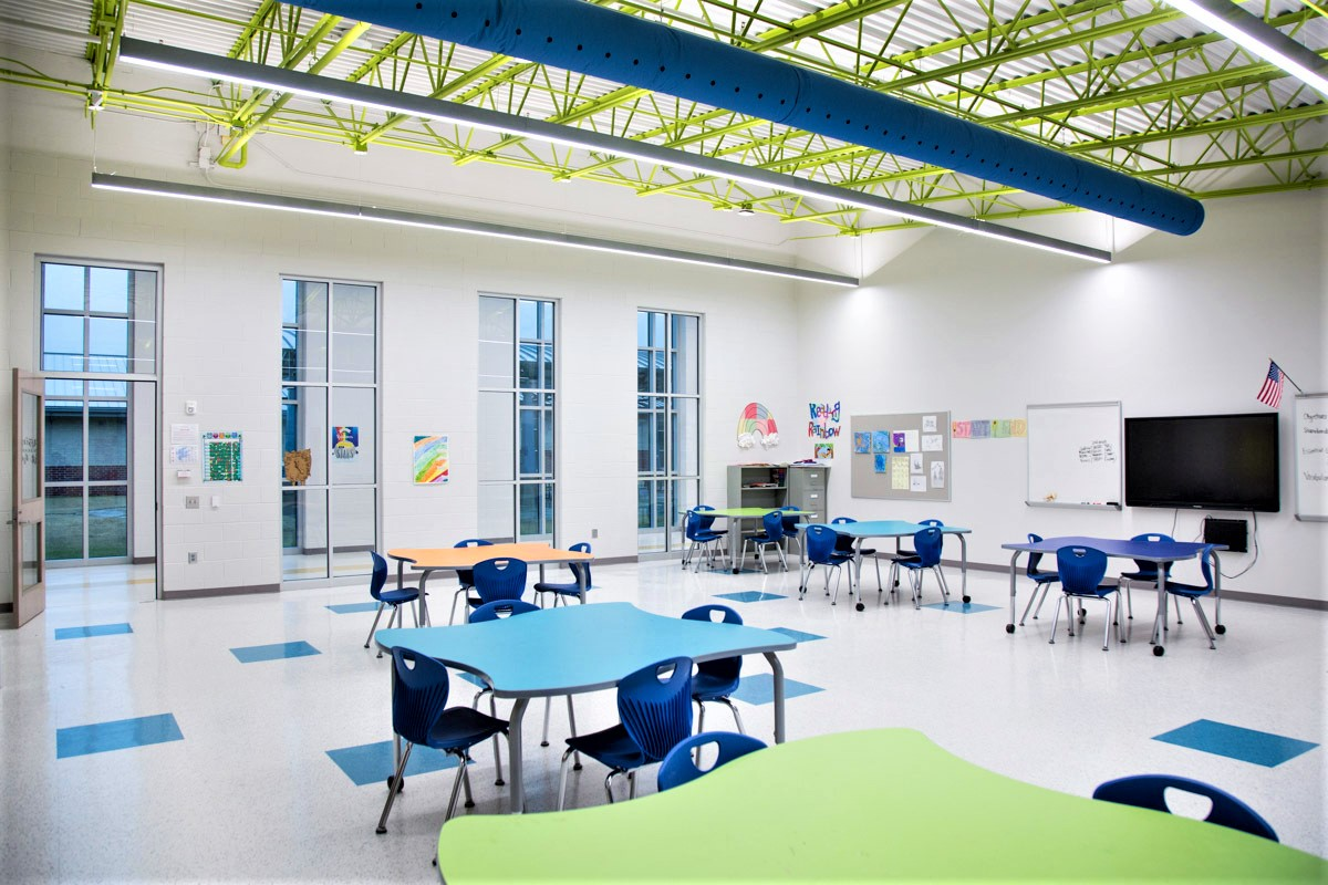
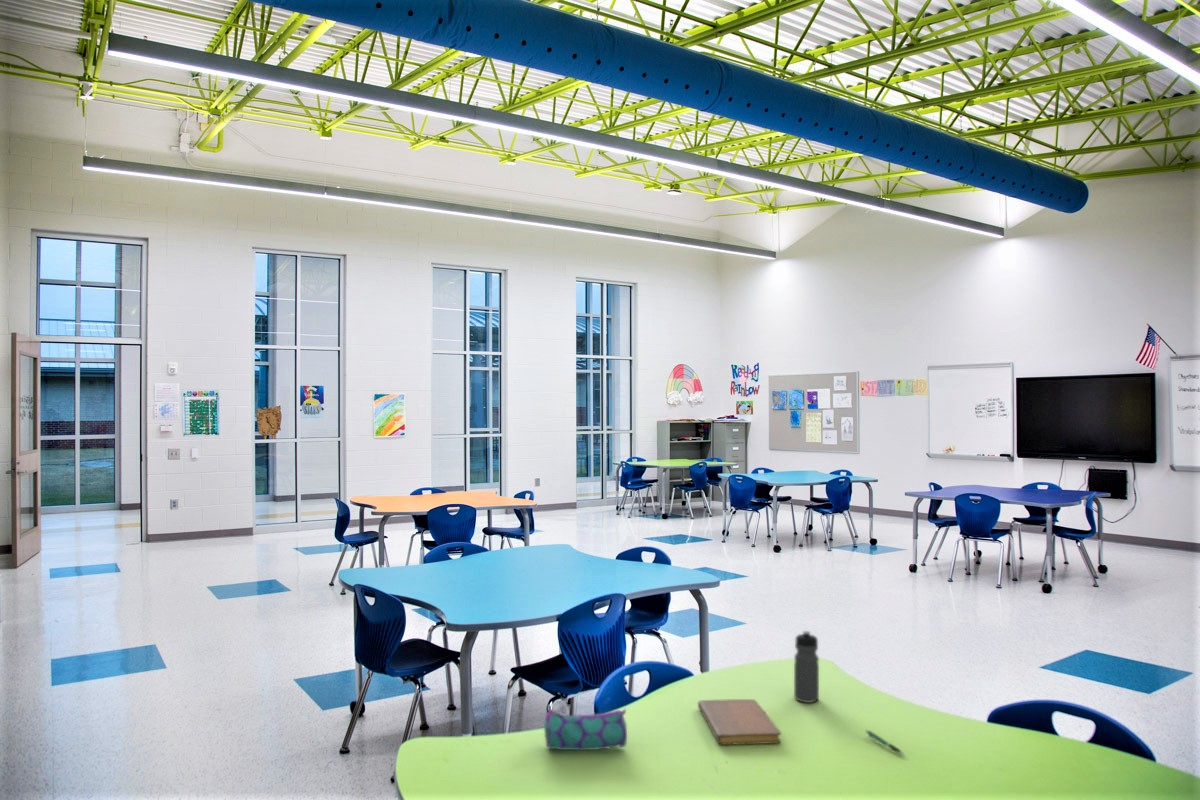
+ notebook [697,698,782,746]
+ pen [864,729,906,756]
+ pencil case [543,708,628,751]
+ water bottle [793,630,820,704]
